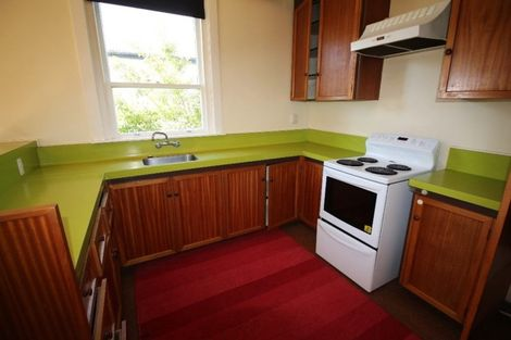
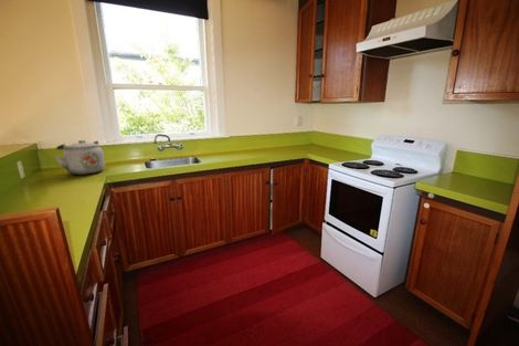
+ kettle [53,139,106,176]
